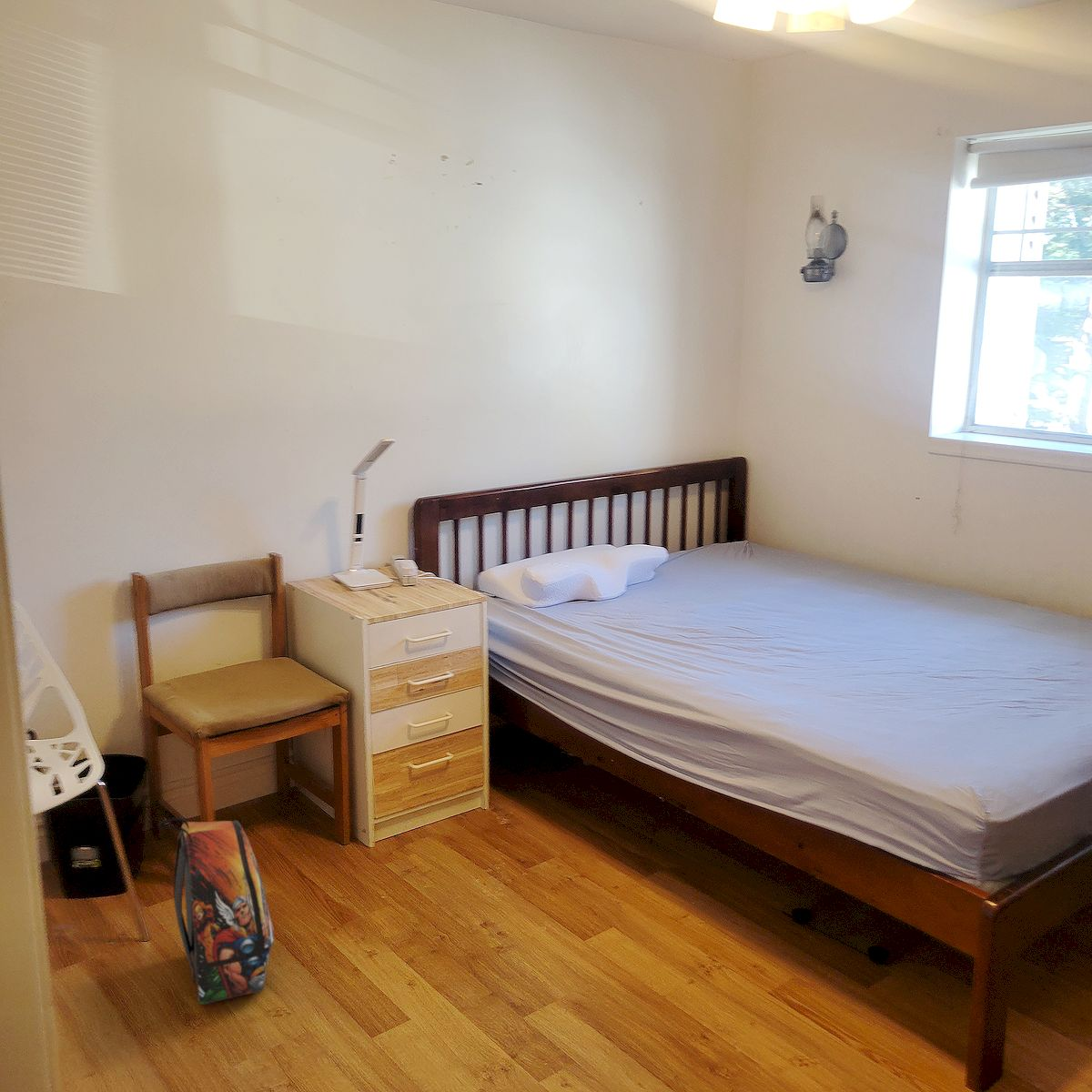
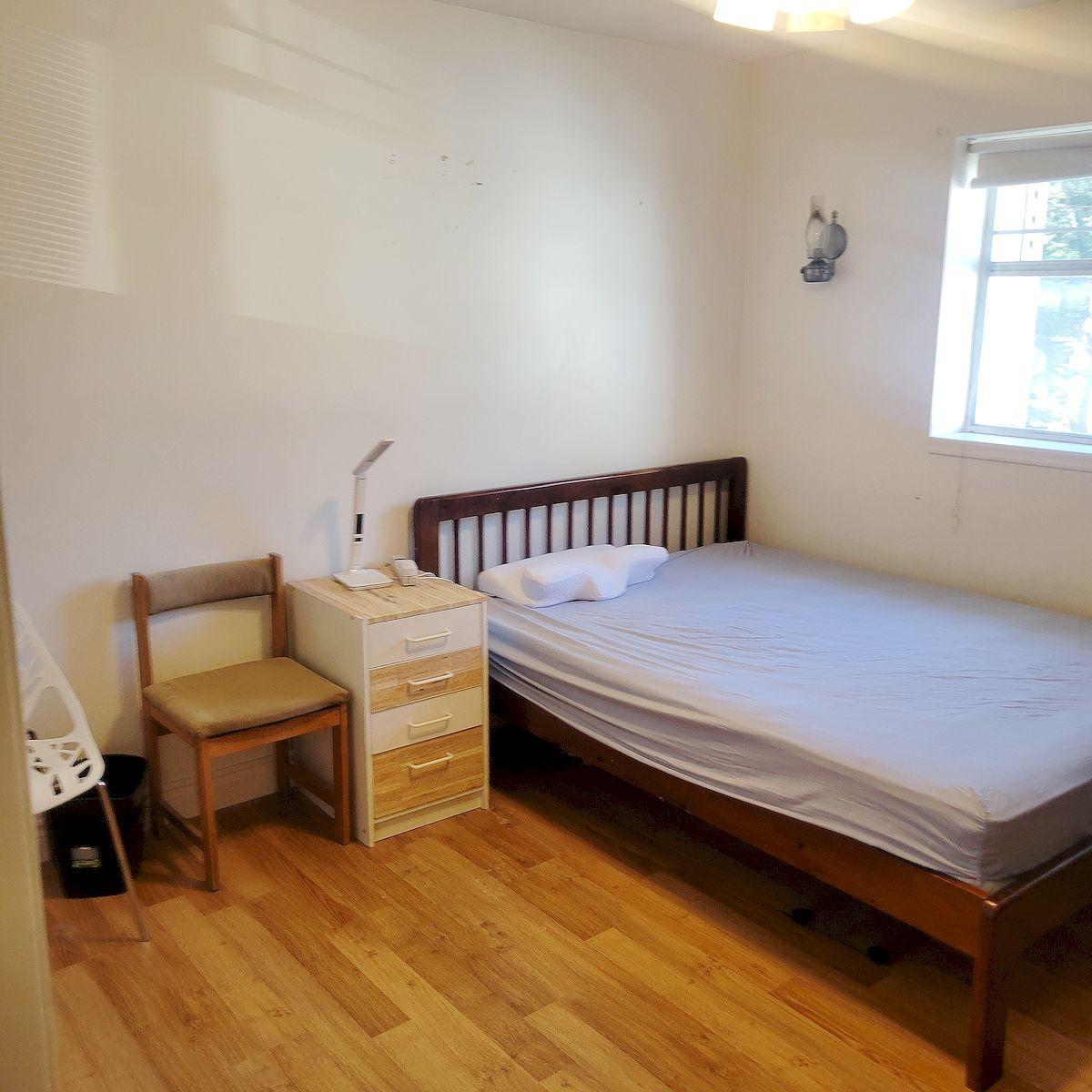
- backpack [157,817,275,1005]
